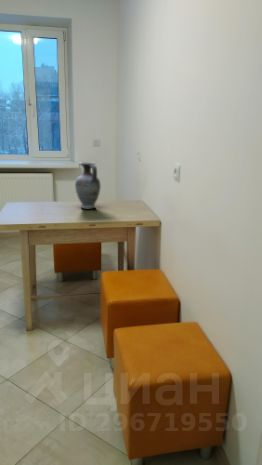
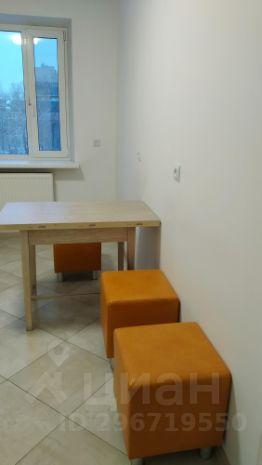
- vase [74,161,102,210]
